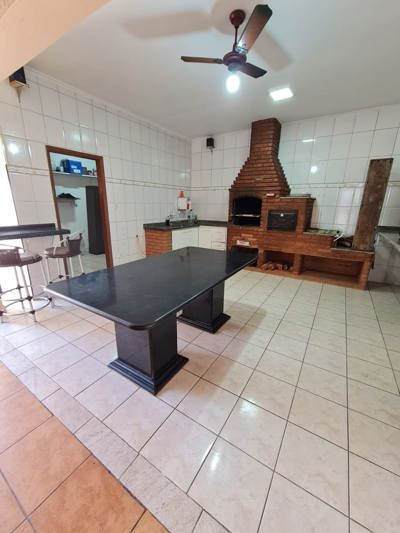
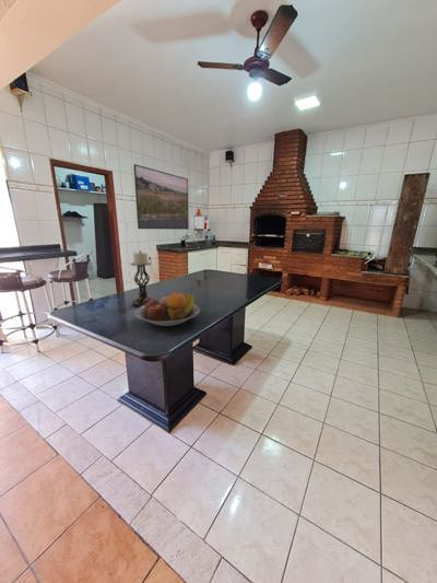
+ fruit bowl [134,290,201,327]
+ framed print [133,163,190,231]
+ candle holder [130,249,155,308]
